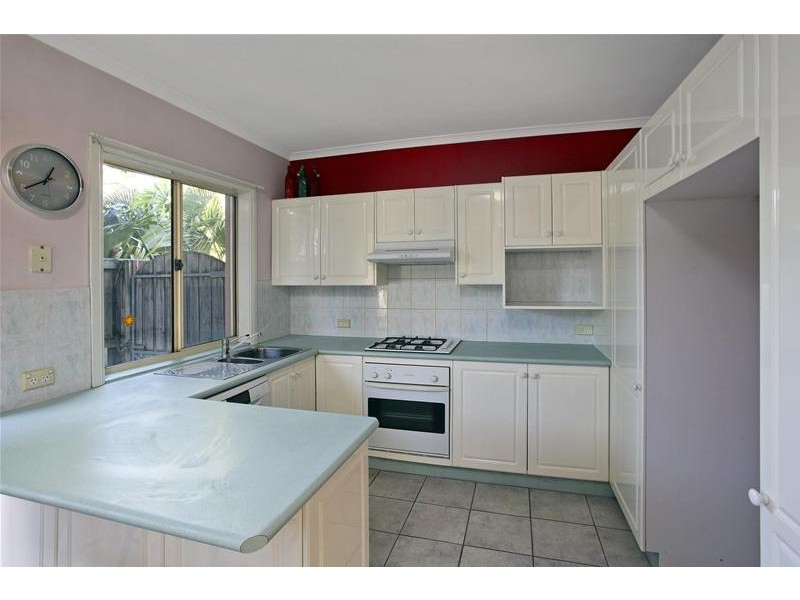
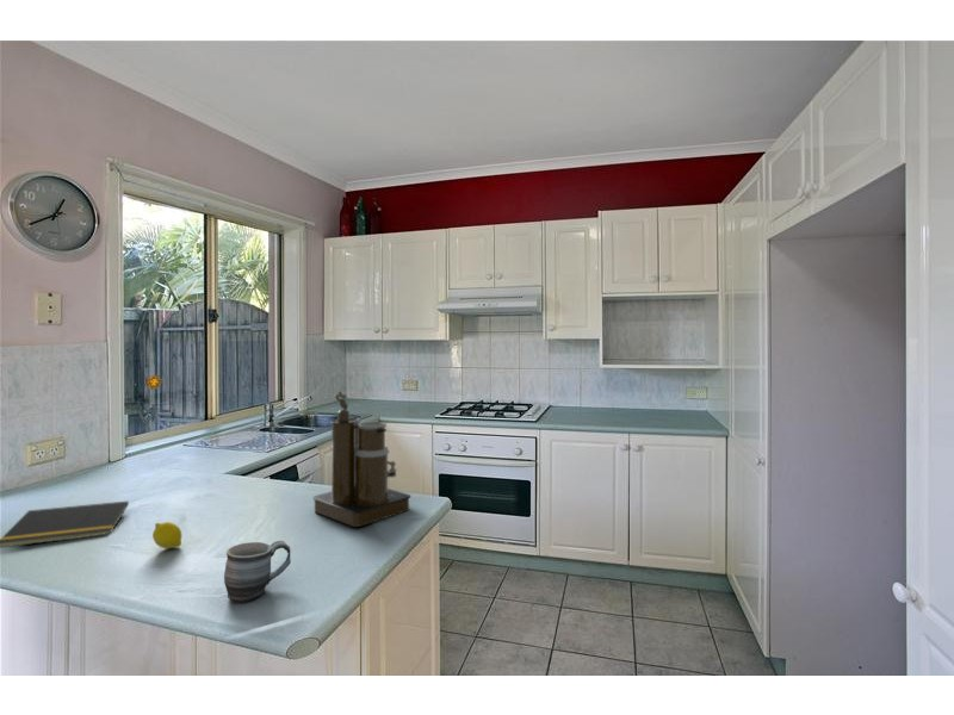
+ coffee maker [311,391,413,528]
+ fruit [151,521,182,549]
+ mug [223,540,292,603]
+ notepad [0,499,130,549]
